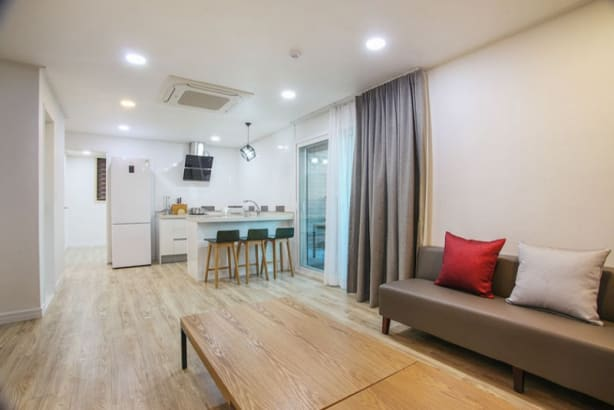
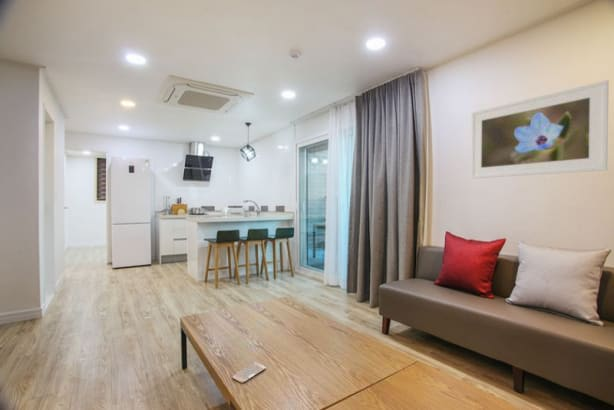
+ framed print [470,79,610,179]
+ smartphone [232,362,266,384]
